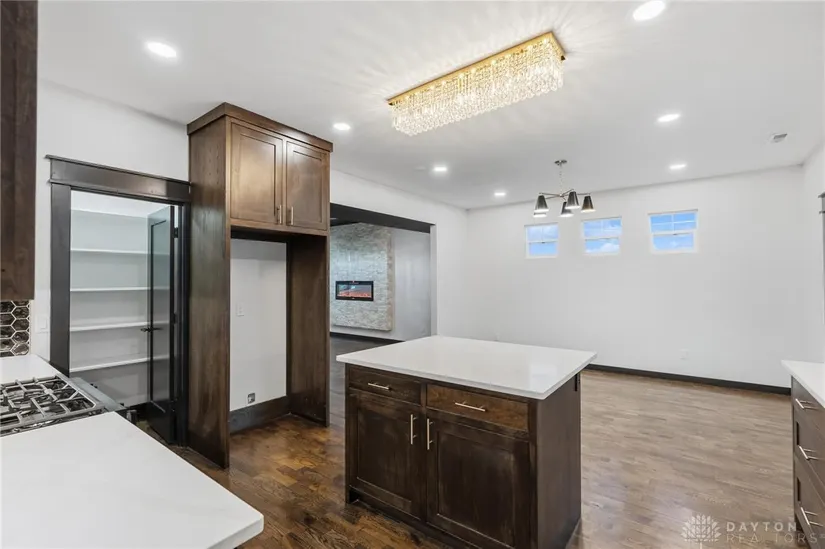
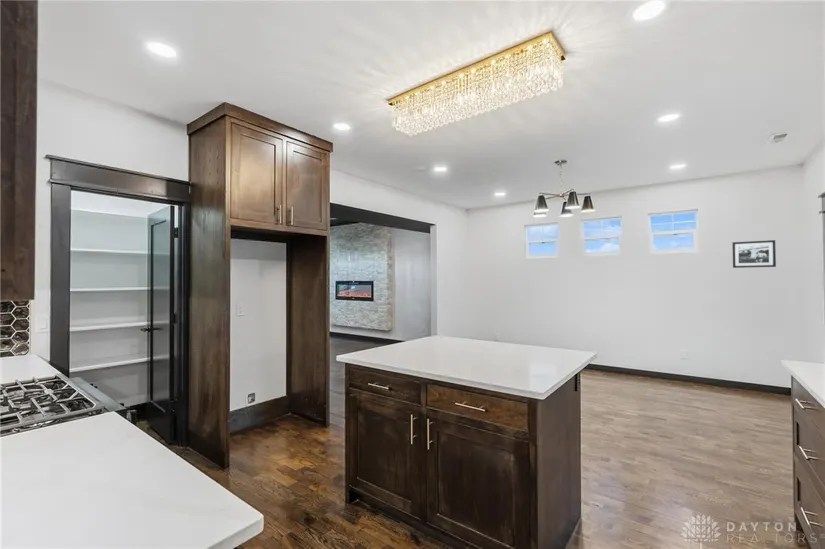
+ picture frame [731,239,777,269]
